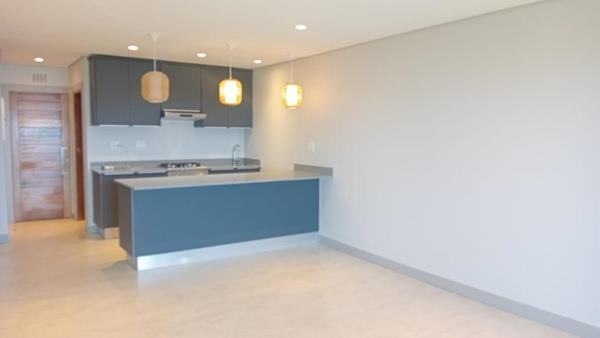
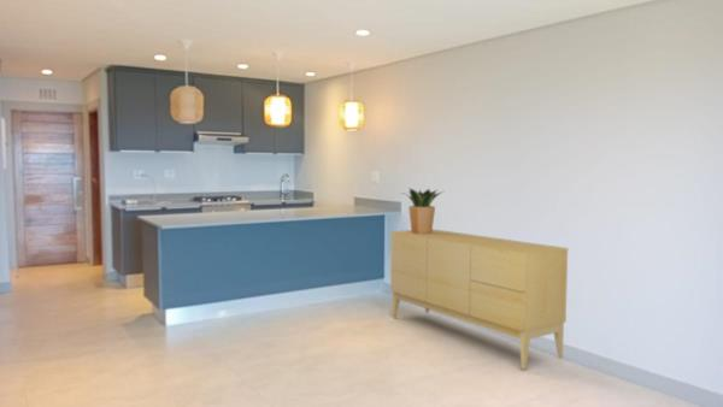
+ sideboard [389,228,569,371]
+ potted plant [401,187,445,234]
